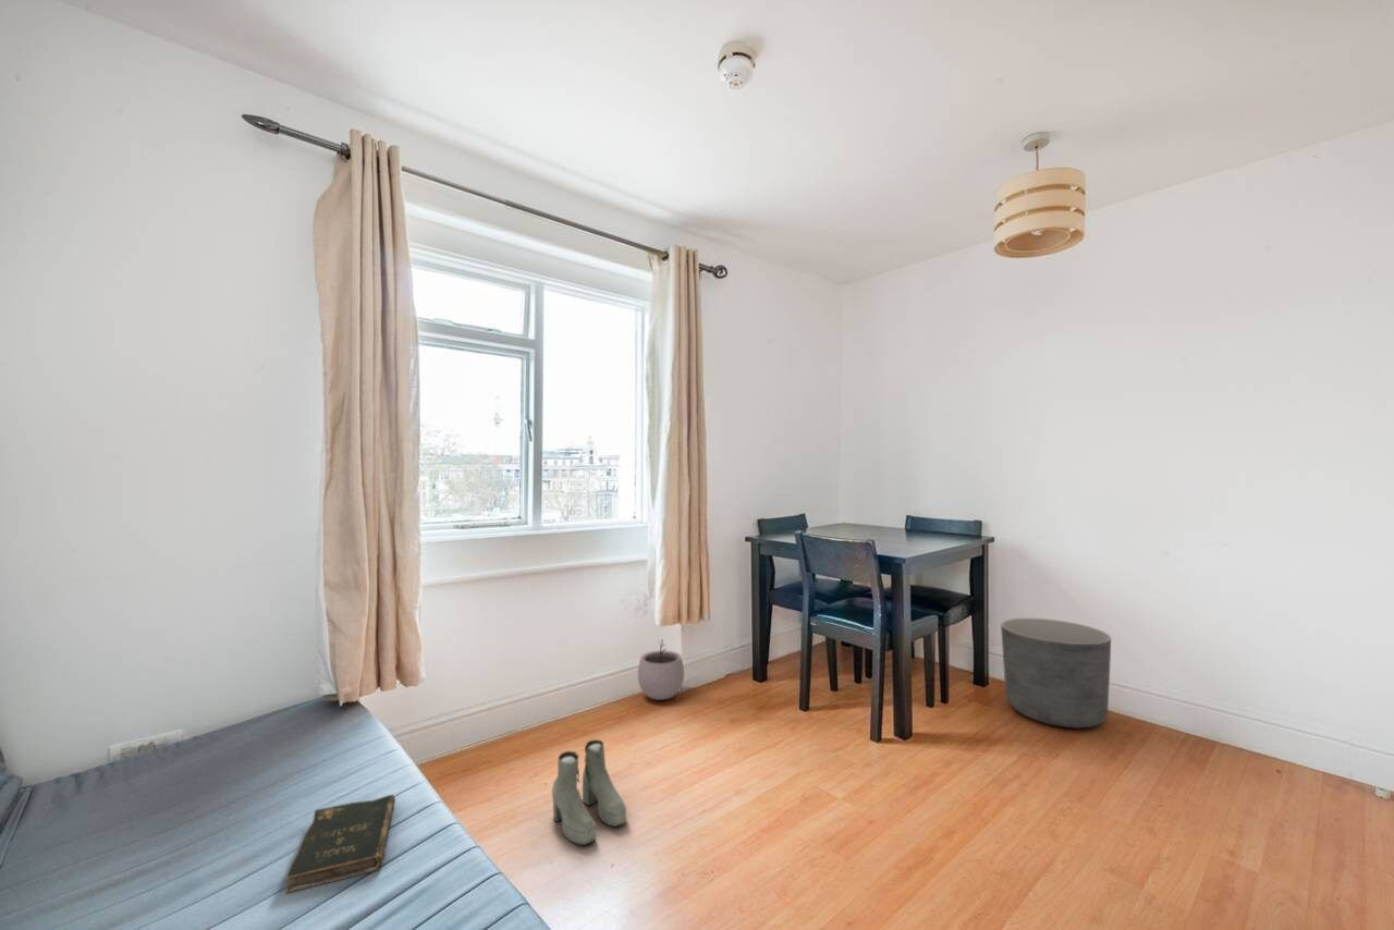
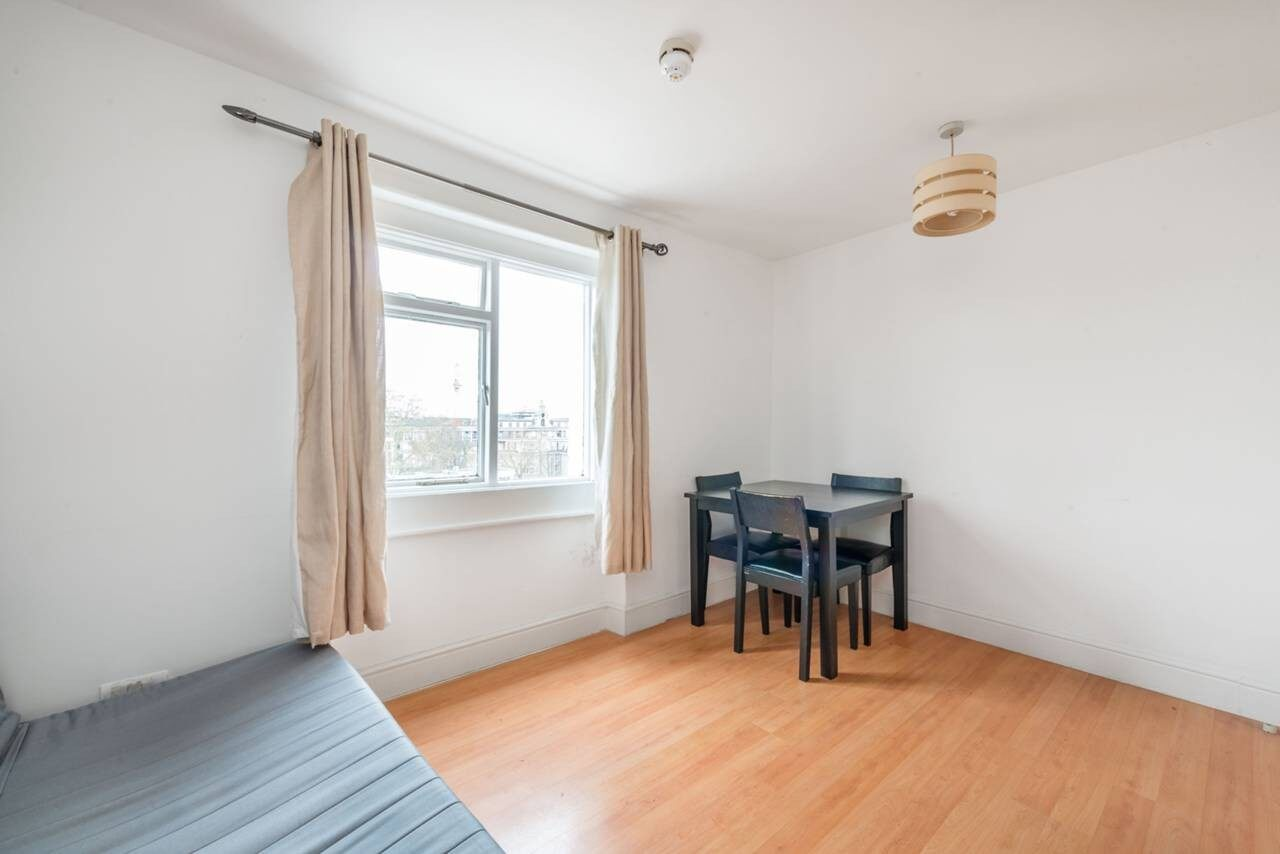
- bible [284,794,396,894]
- boots [551,738,627,846]
- planter [1000,617,1112,730]
- plant pot [637,639,685,701]
